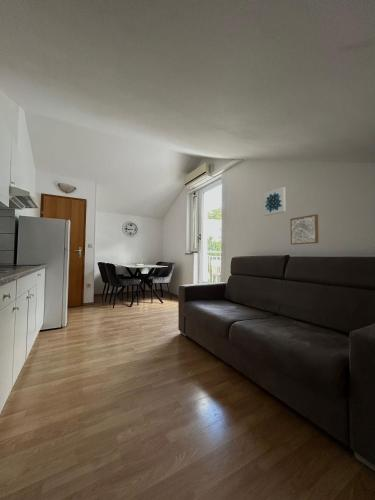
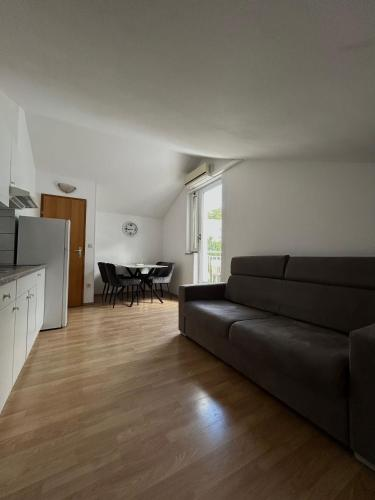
- wall art [263,186,287,217]
- wall art [289,213,319,246]
